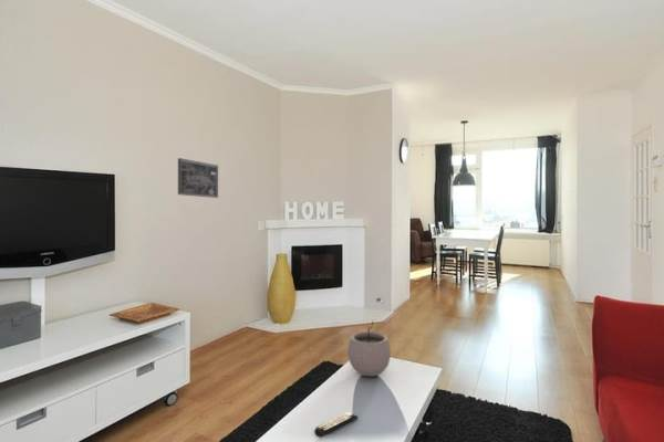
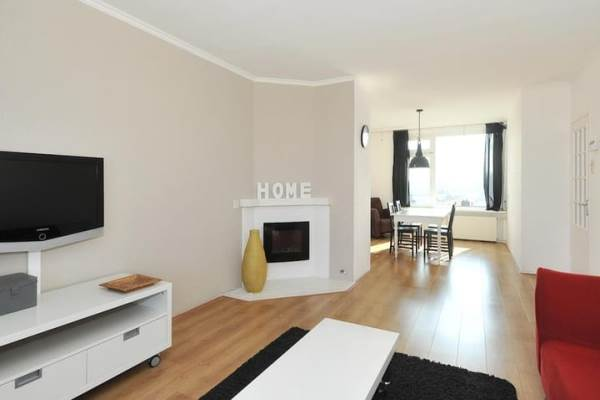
- wall art [177,157,219,199]
- plant pot [346,322,392,378]
- remote control [313,411,359,439]
